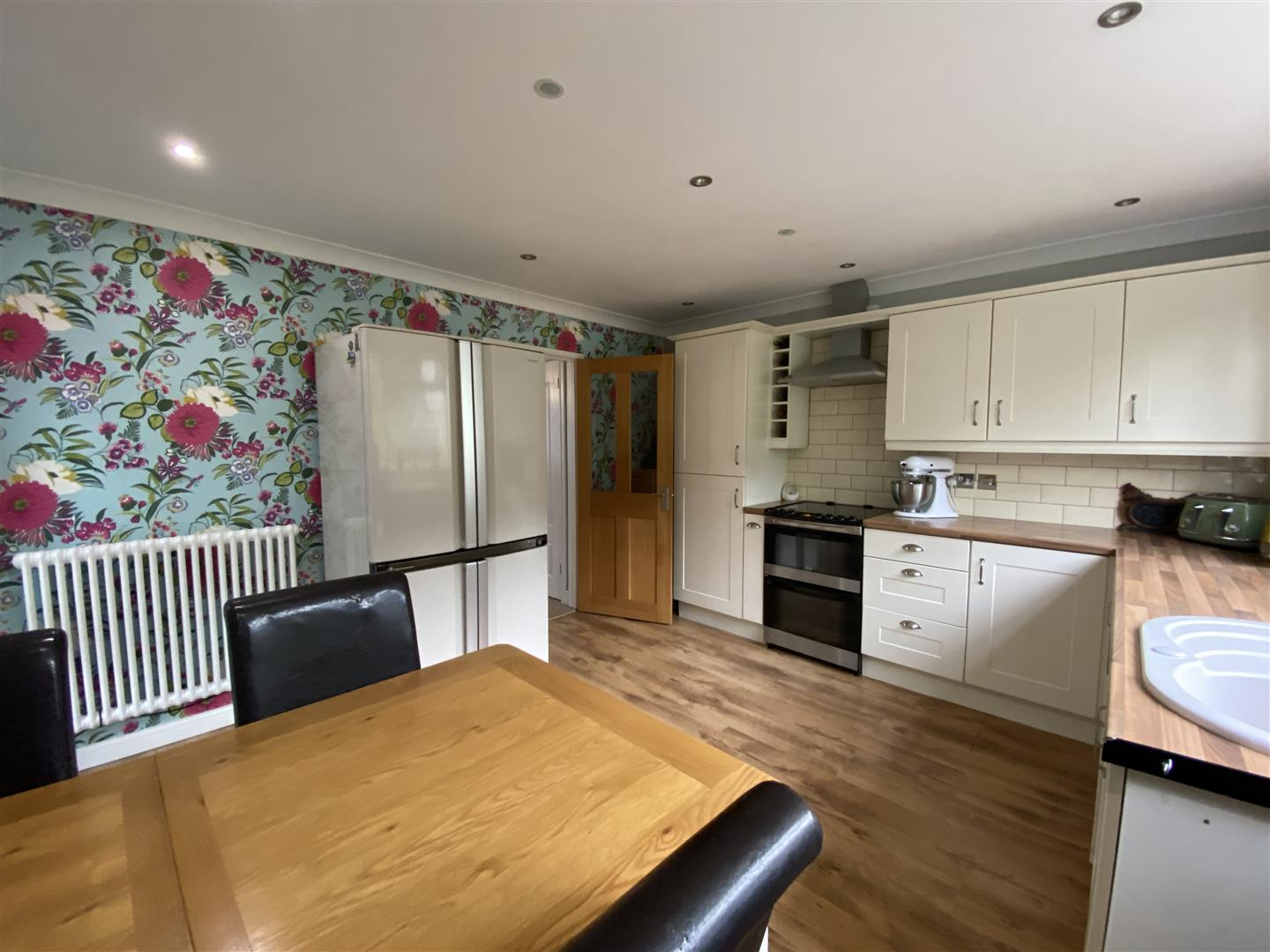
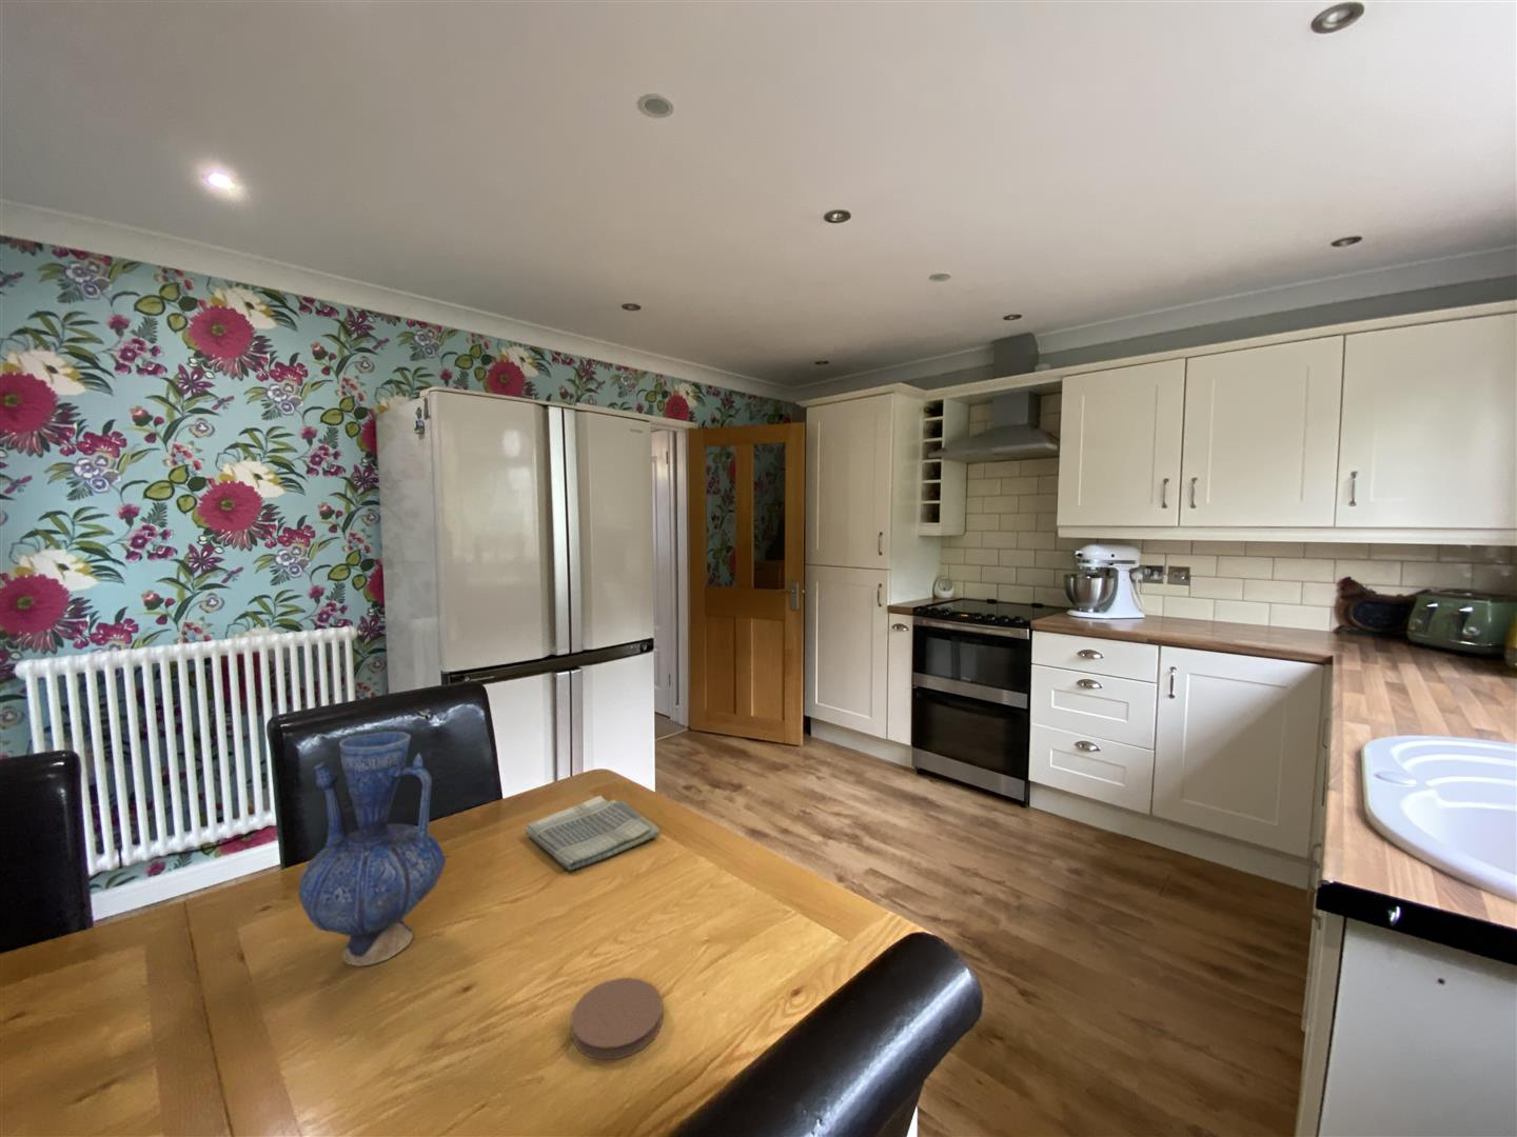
+ vase [297,731,448,967]
+ dish towel [523,795,662,872]
+ coaster [570,977,664,1062]
